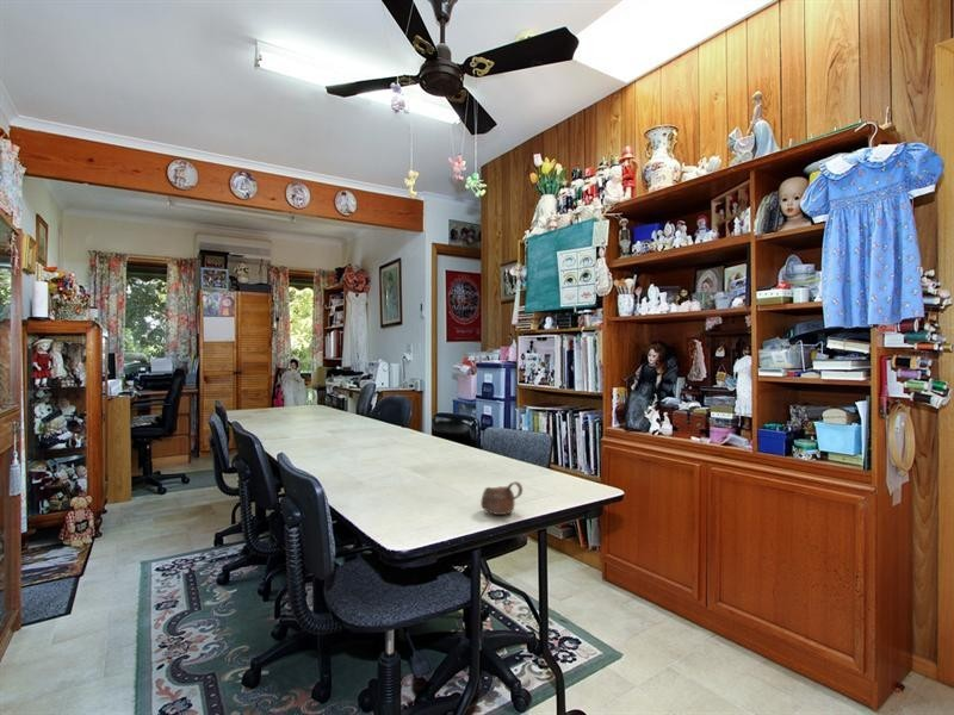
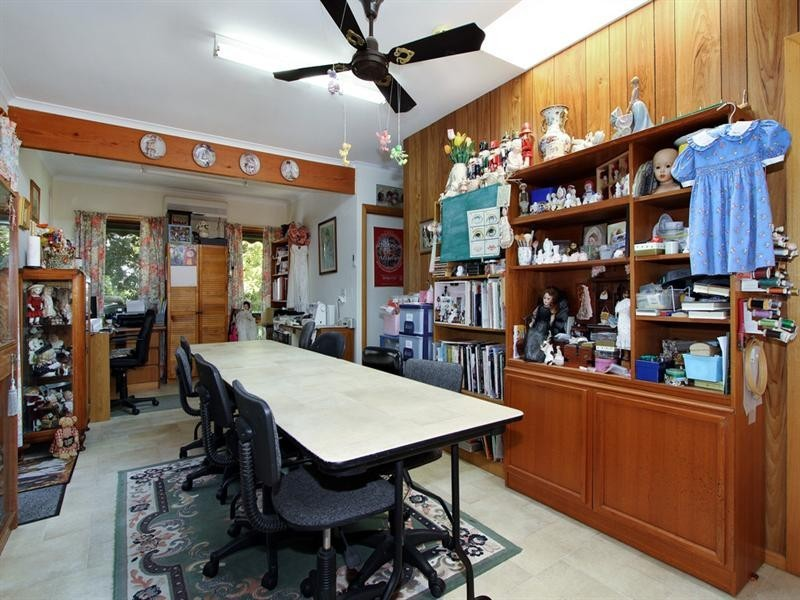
- cup [479,480,524,516]
